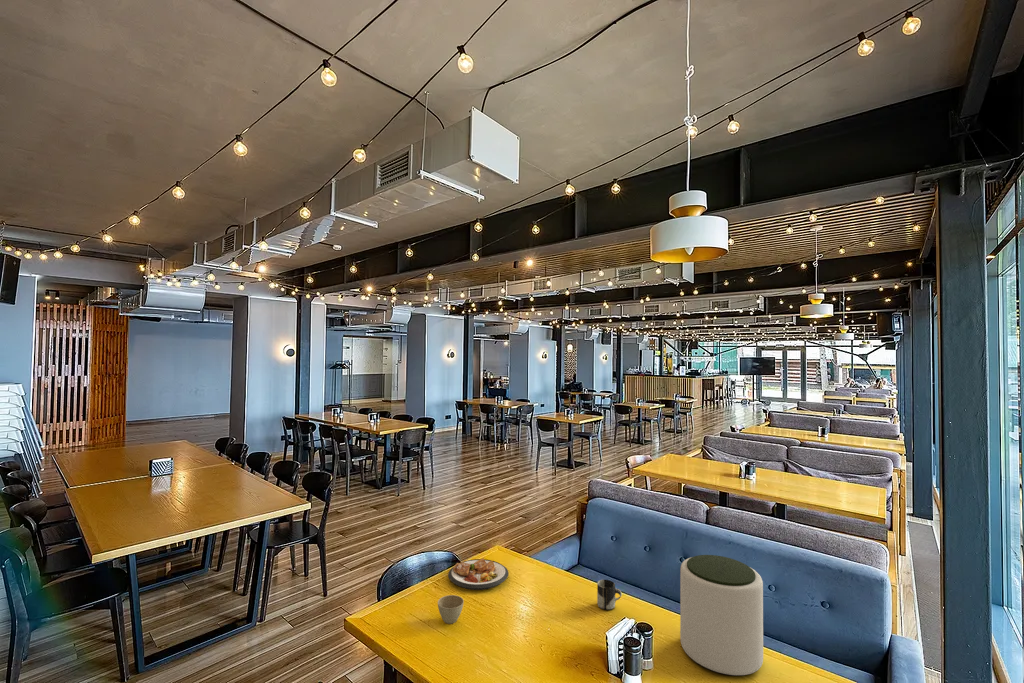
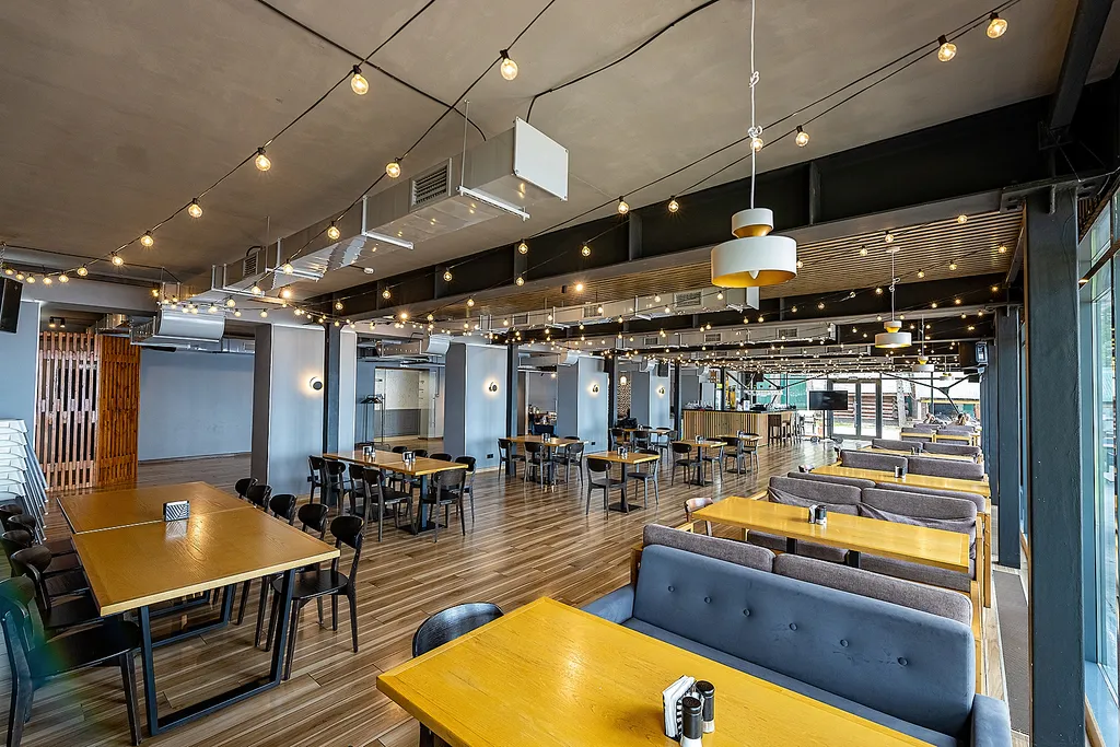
- plant pot [679,554,764,676]
- plate [447,557,510,591]
- cup [596,579,623,611]
- flower pot [437,594,465,625]
